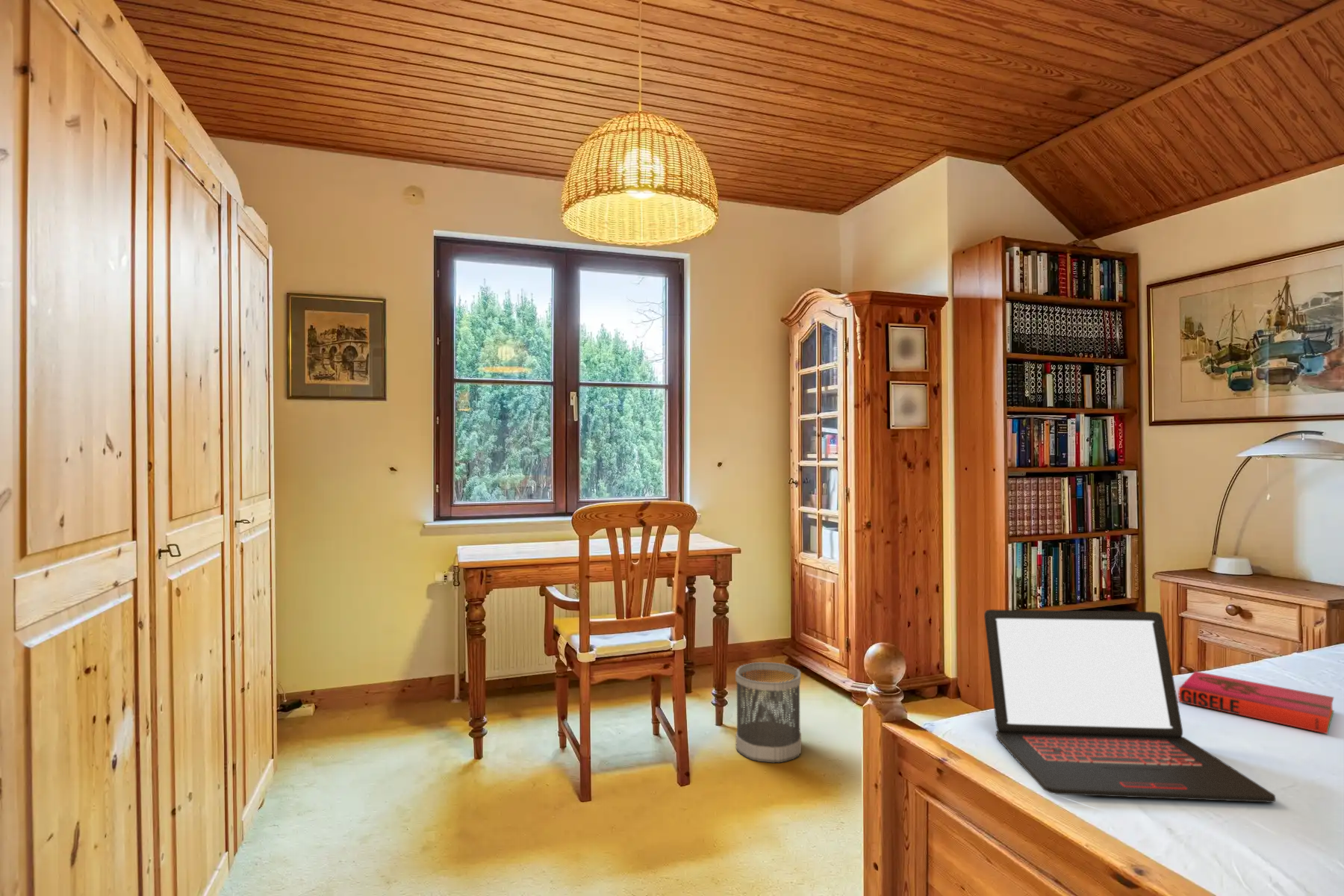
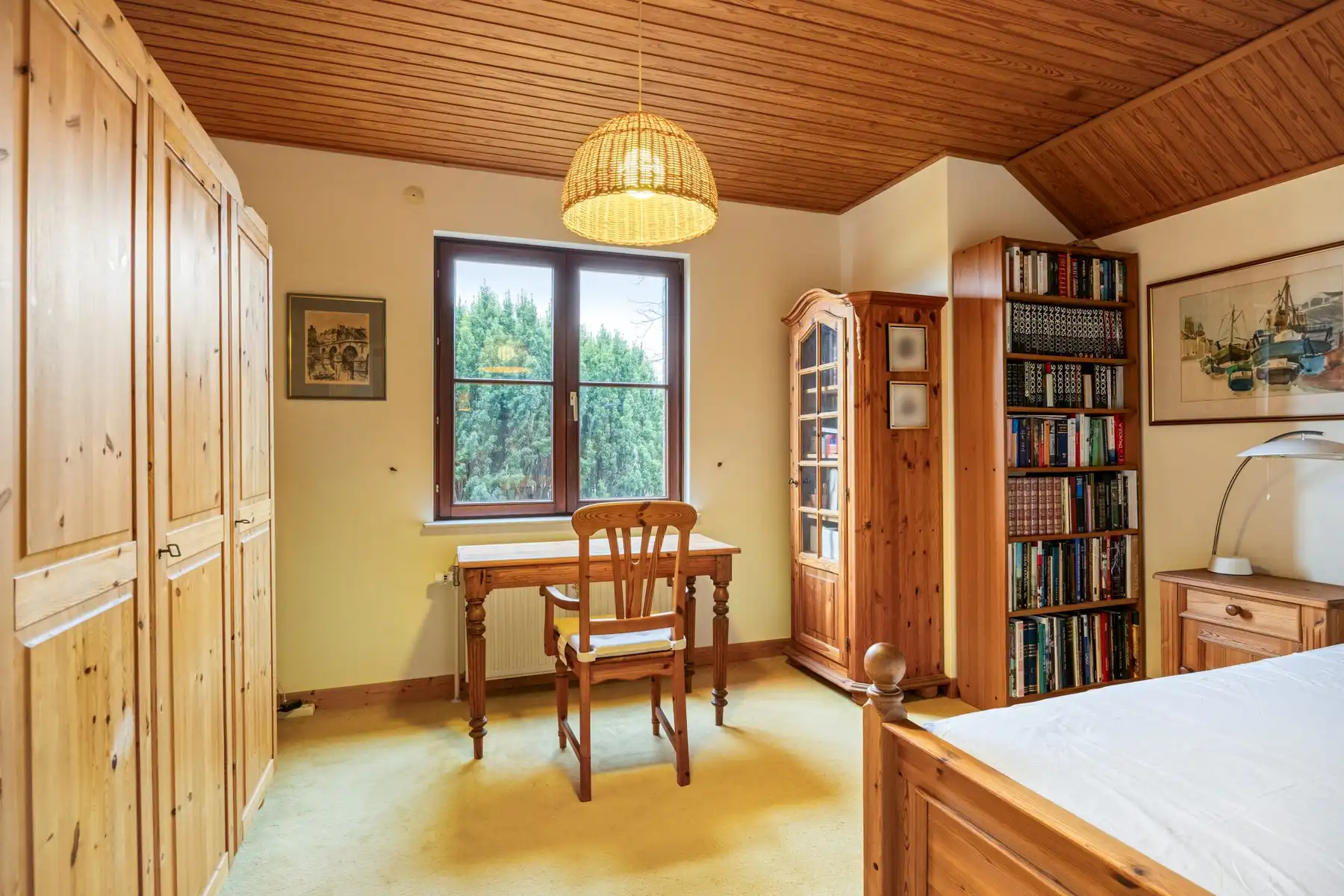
- laptop [983,609,1276,803]
- wastebasket [735,662,802,763]
- hardback book [1178,671,1335,735]
